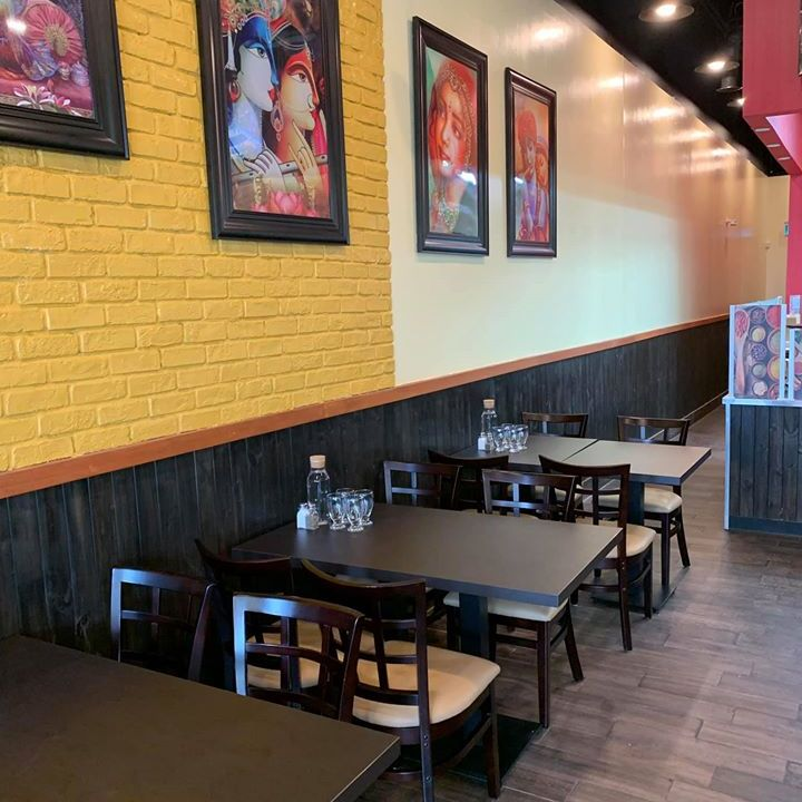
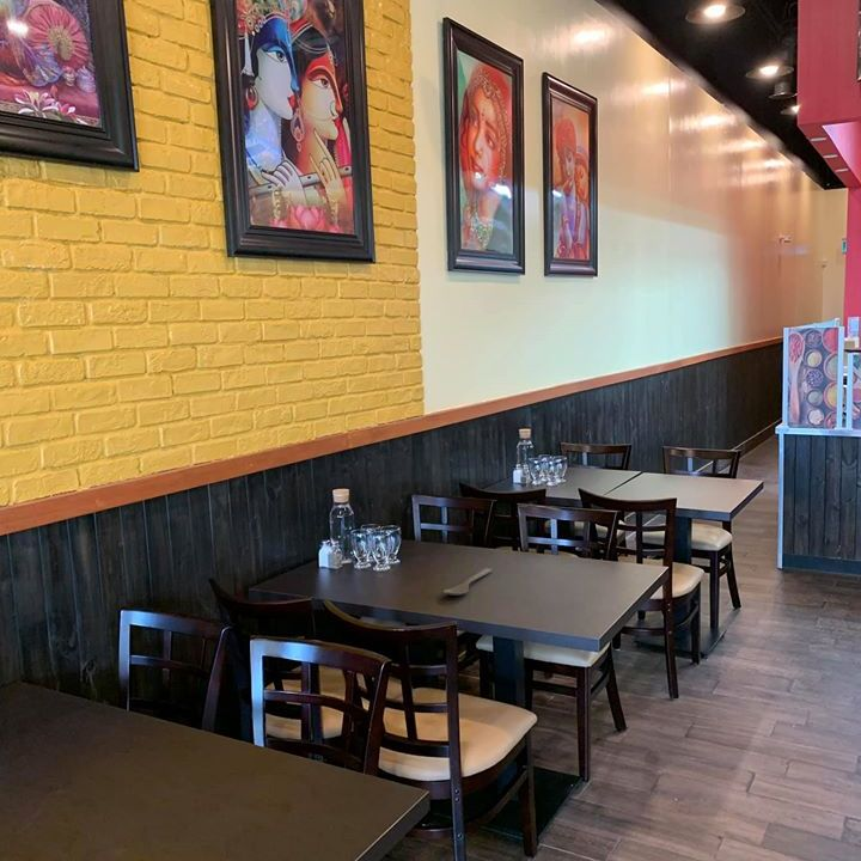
+ spoon [442,567,493,597]
